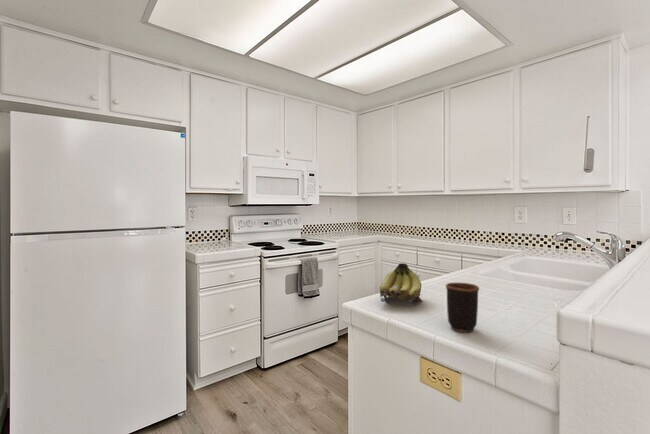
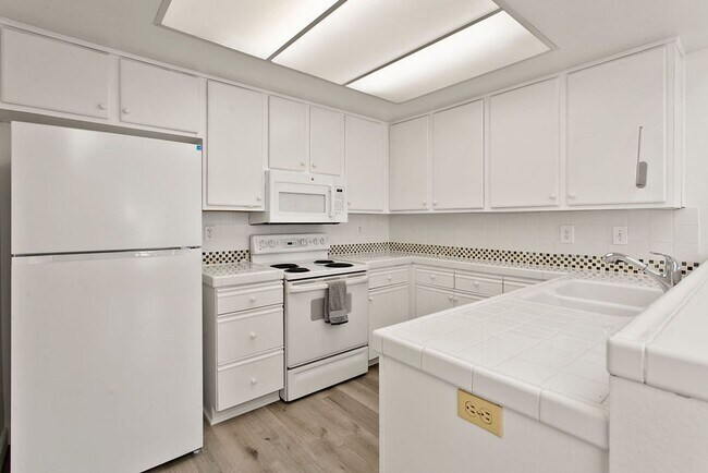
- mug [445,281,480,333]
- fruit [379,262,423,304]
